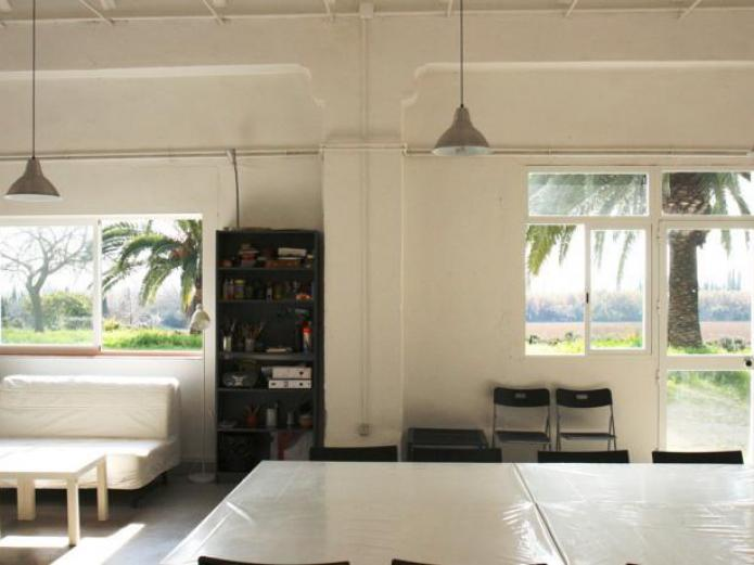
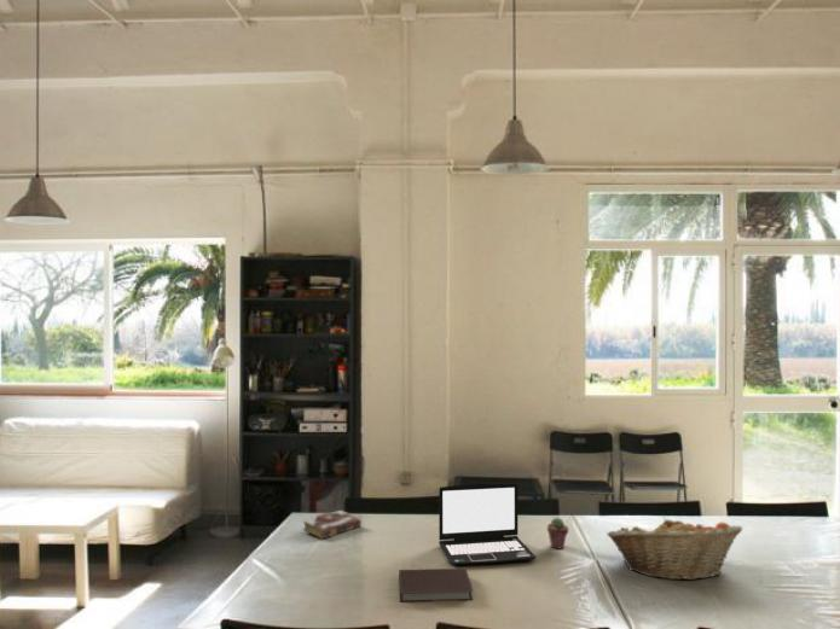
+ potted succulent [546,517,570,549]
+ notebook [398,567,474,604]
+ laptop [438,482,538,566]
+ book [302,509,363,541]
+ fruit basket [606,516,743,582]
